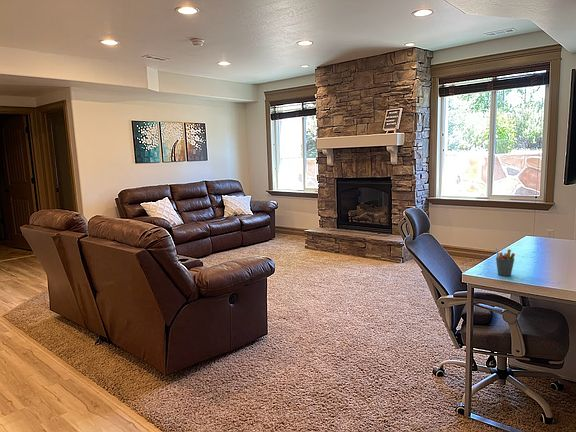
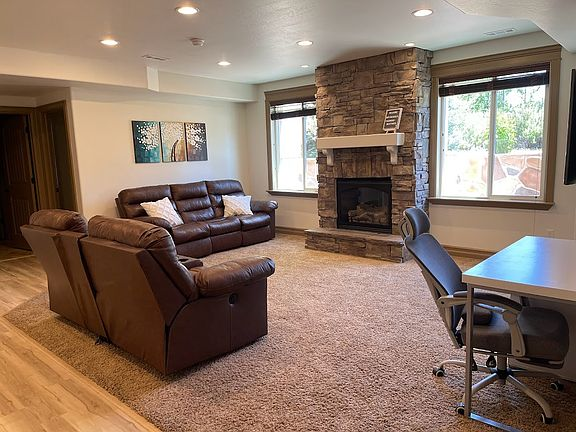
- pen holder [495,246,516,277]
